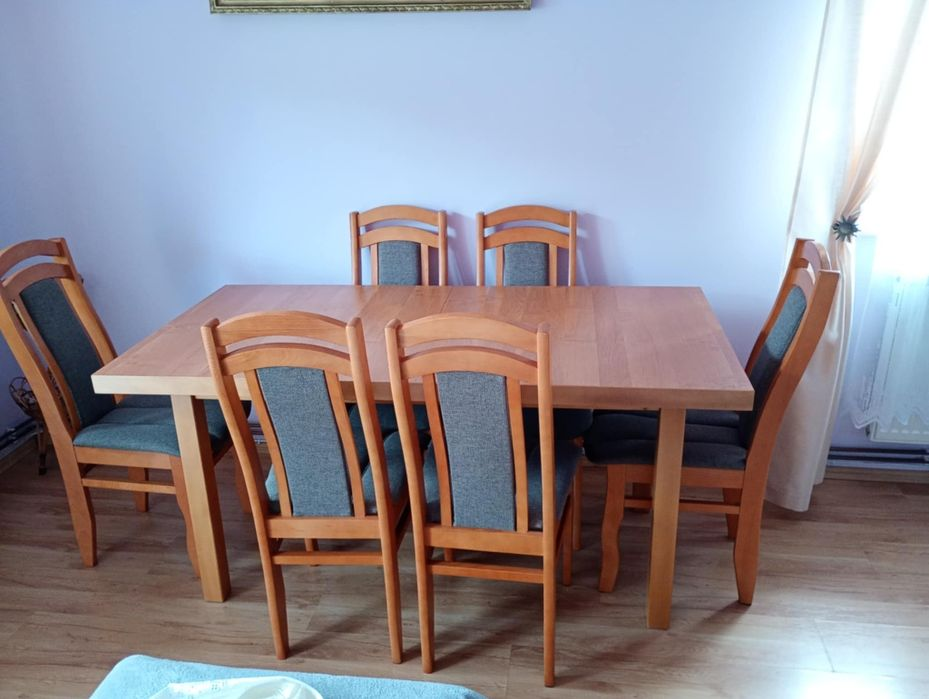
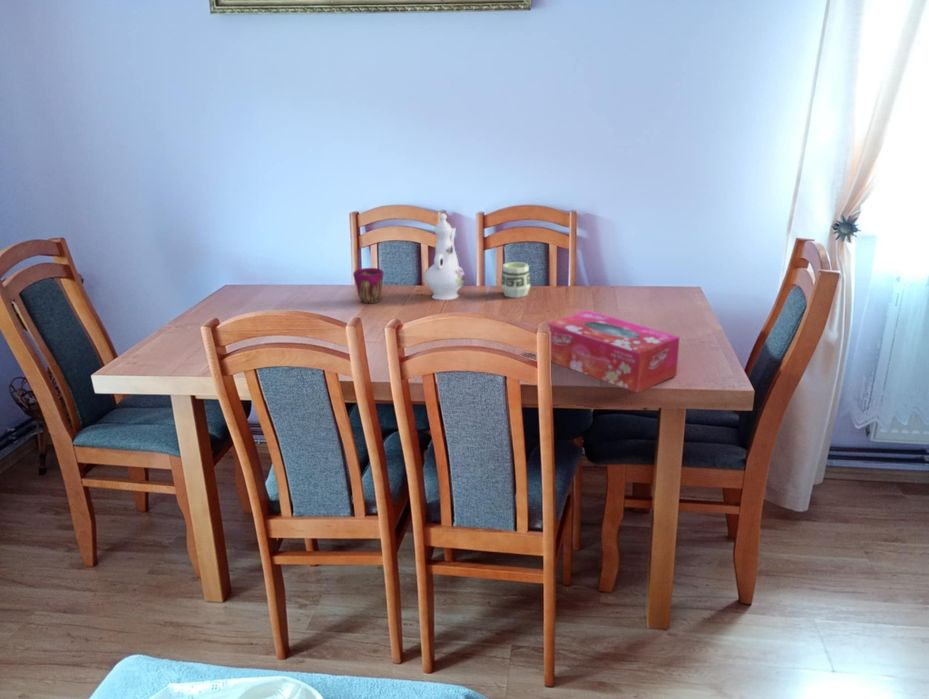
+ cup [500,261,531,299]
+ cup [352,267,384,304]
+ tissue box [546,309,680,394]
+ chinaware [423,212,467,301]
